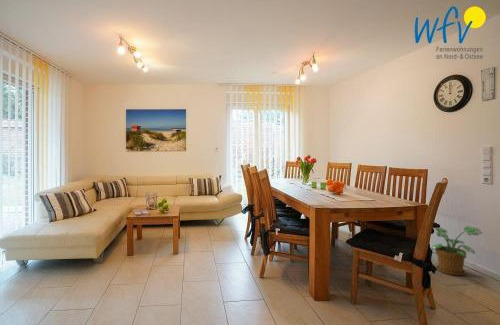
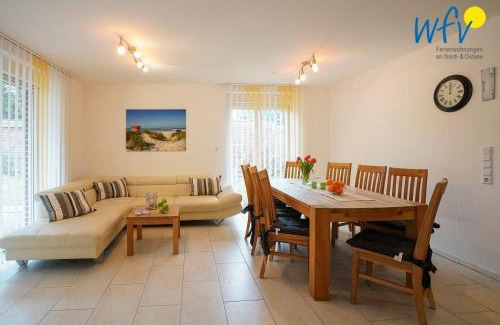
- potted plant [430,225,482,276]
